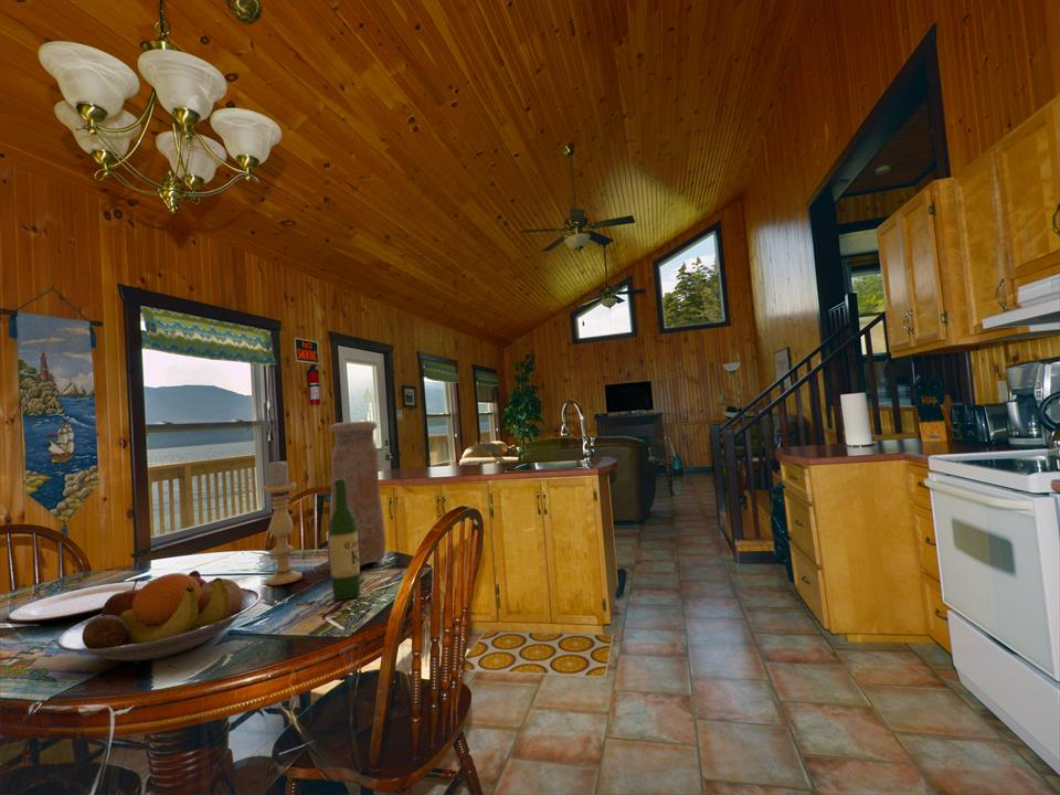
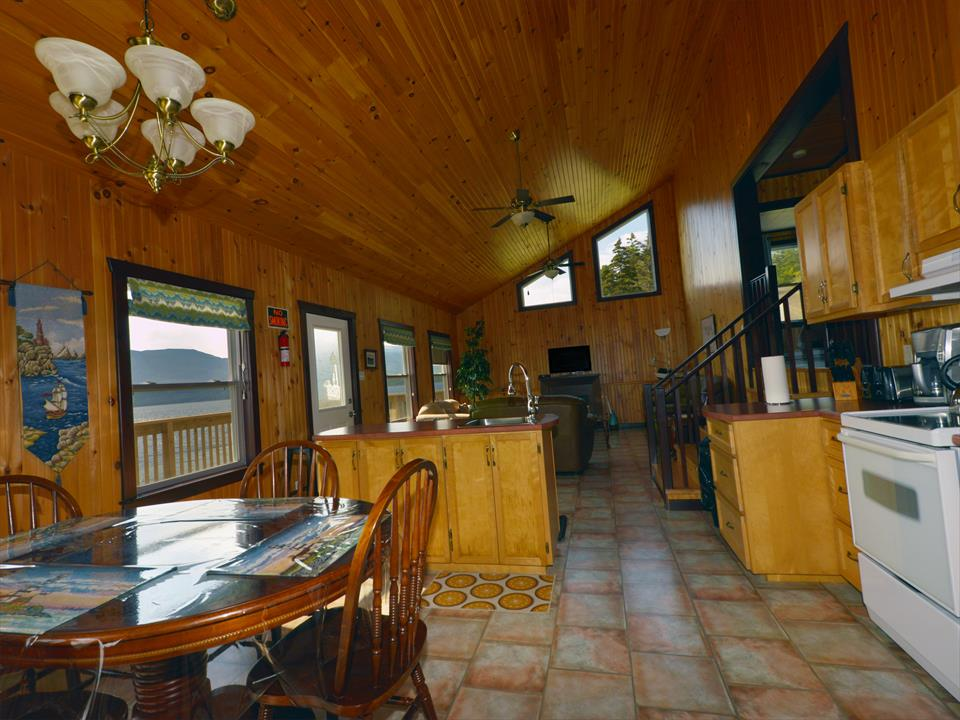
- wine bottle [328,479,361,601]
- plate [8,581,149,623]
- vase [327,420,386,568]
- candle holder [261,458,304,586]
- fruit bowl [55,570,263,662]
